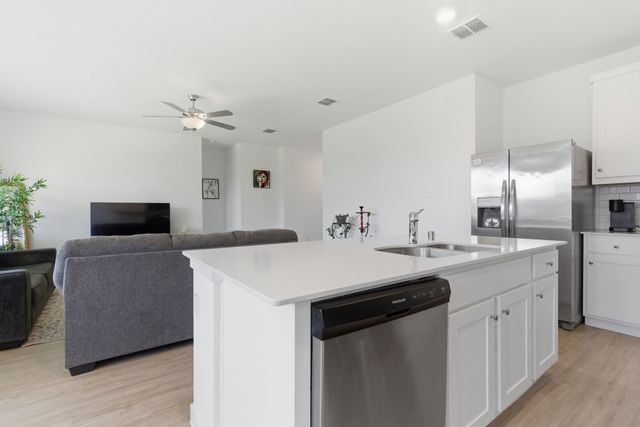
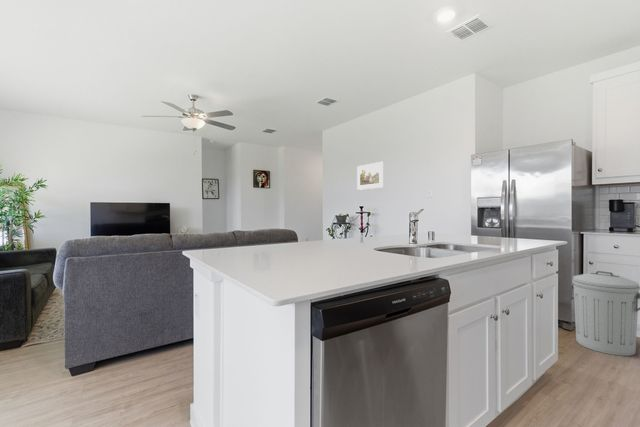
+ trash can [570,270,640,357]
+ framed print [356,161,384,191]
